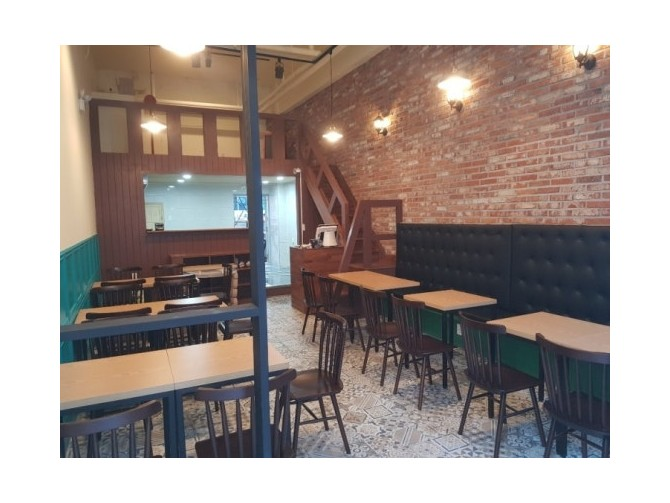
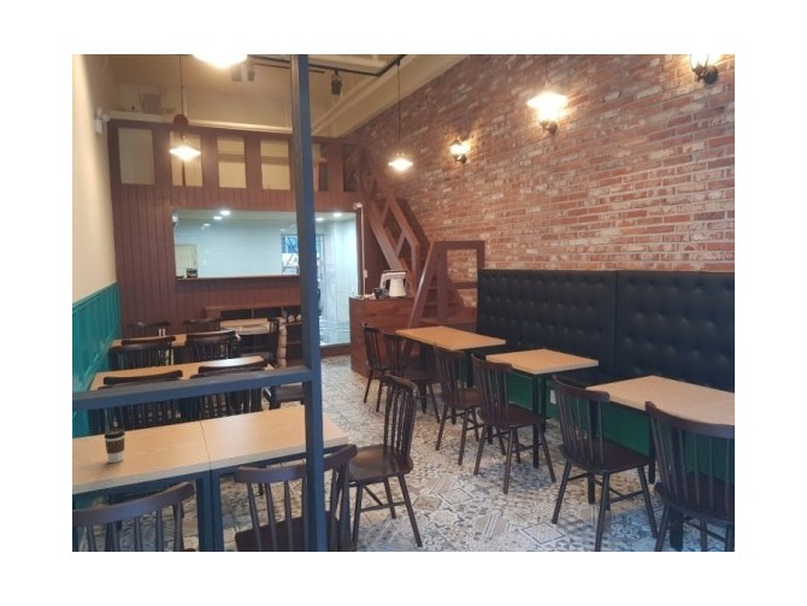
+ coffee cup [104,428,126,464]
